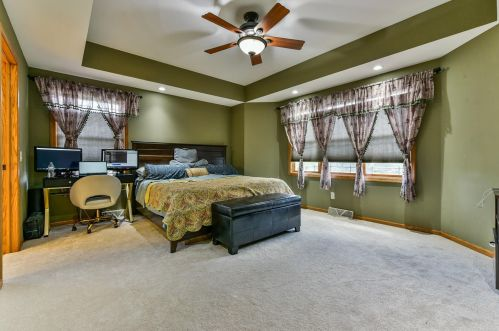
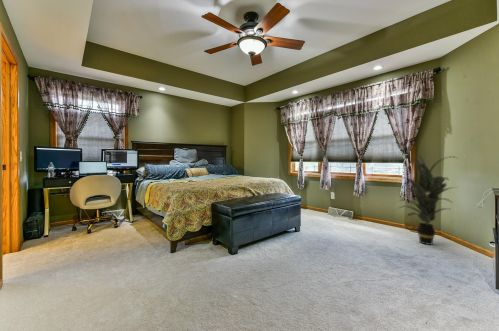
+ indoor plant [391,151,459,246]
